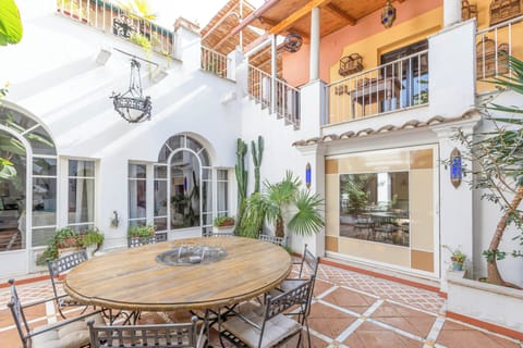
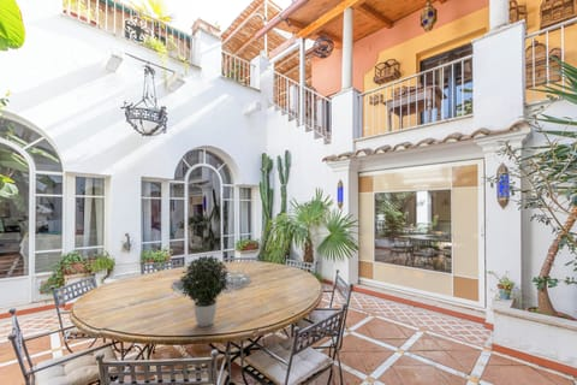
+ potted plant [178,254,231,328]
